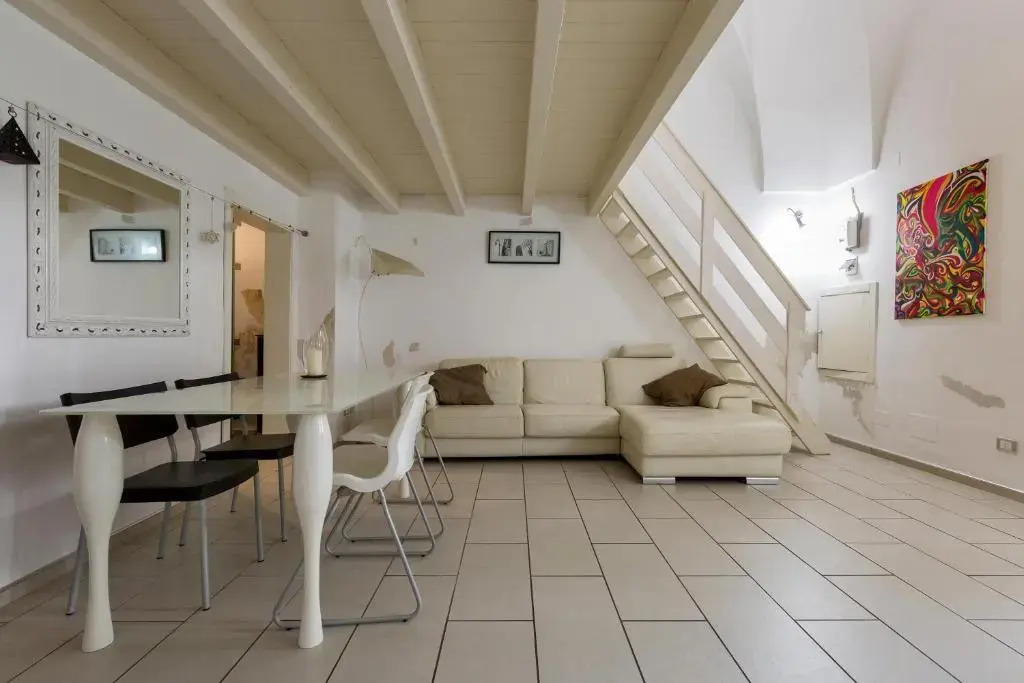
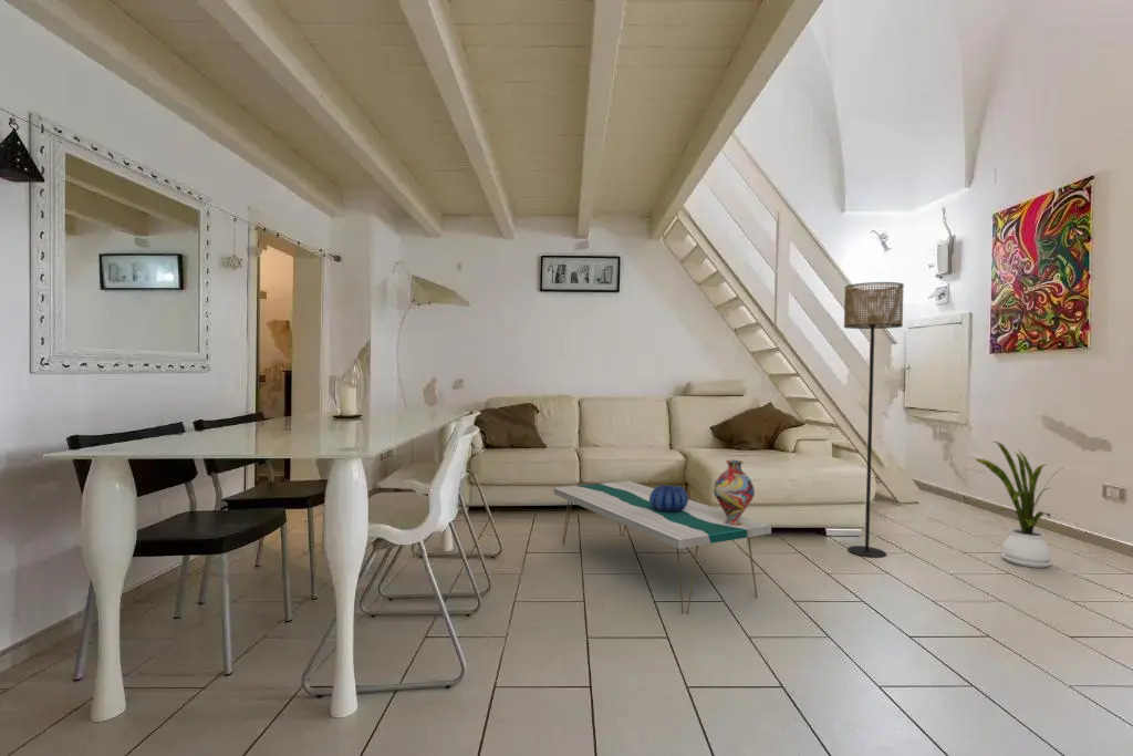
+ floor lamp [843,281,905,559]
+ vase [713,459,756,526]
+ coffee table [553,480,772,615]
+ house plant [975,441,1067,569]
+ decorative bowl [649,485,689,512]
